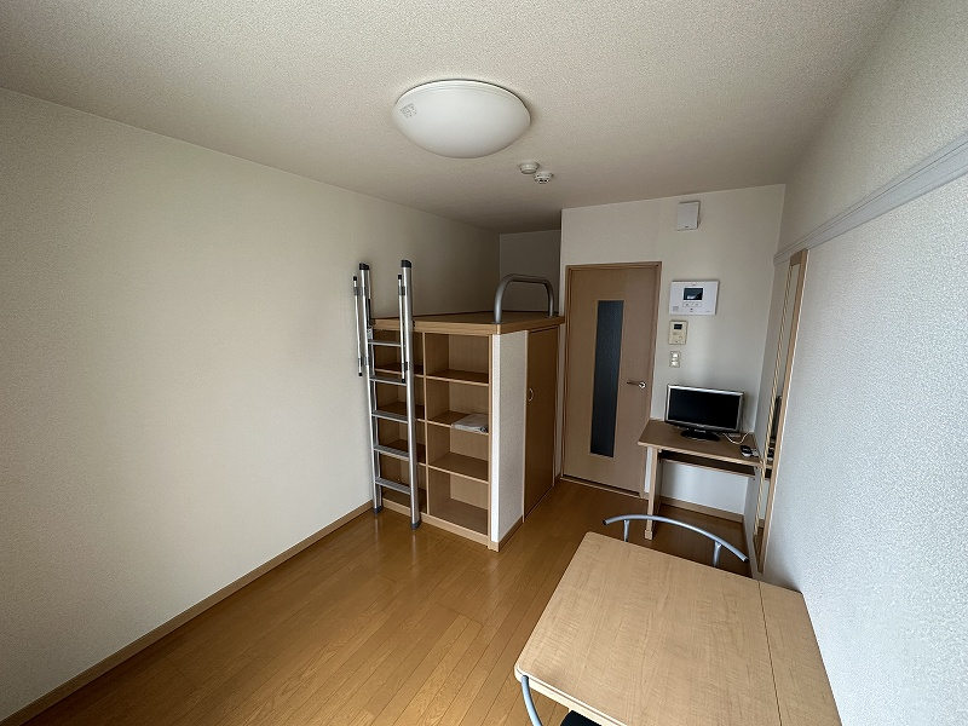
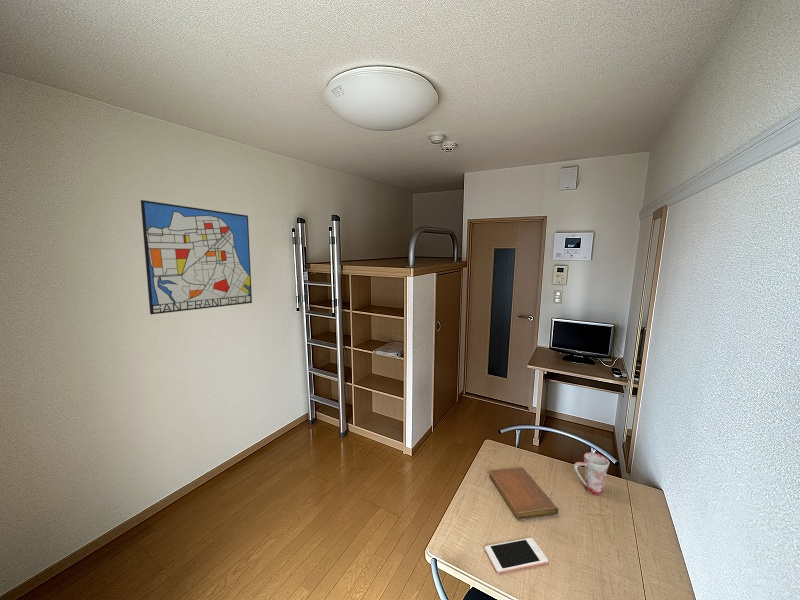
+ mug [573,451,610,496]
+ cell phone [484,537,549,574]
+ wall art [140,199,253,315]
+ notebook [488,467,559,521]
